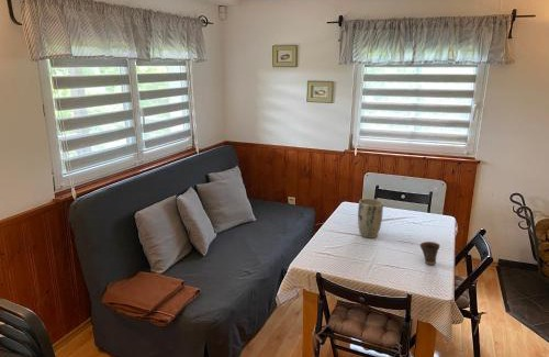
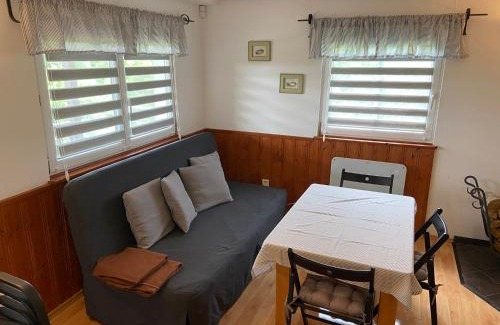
- cup [418,241,441,266]
- plant pot [357,198,384,239]
